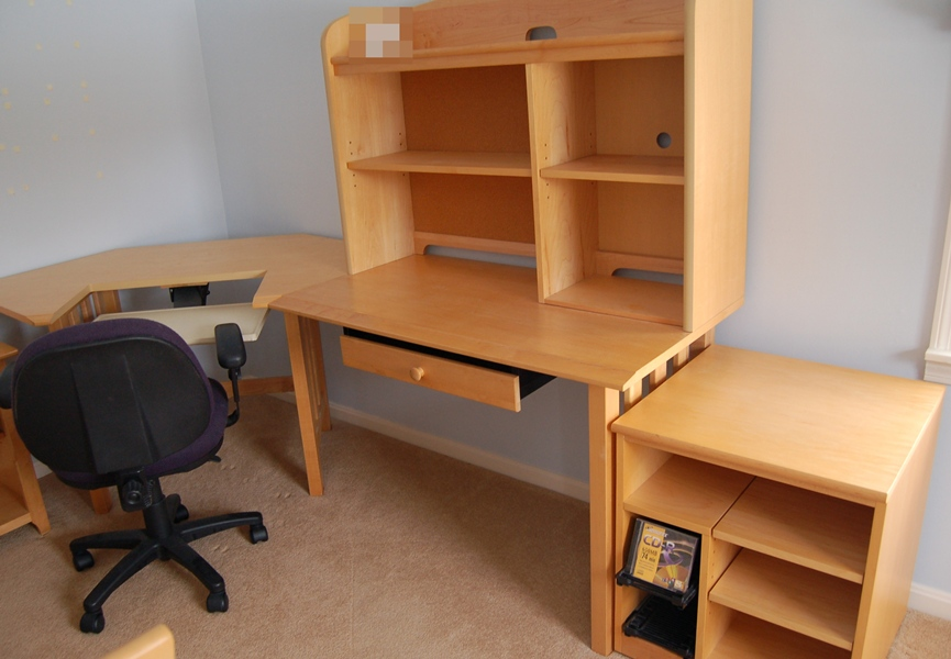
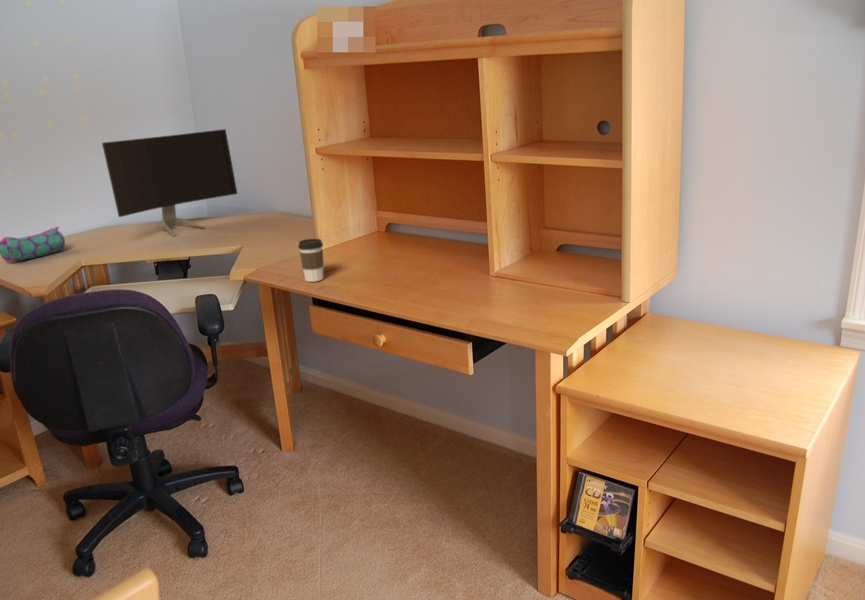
+ coffee cup [297,238,324,283]
+ pencil case [0,226,66,264]
+ monitor [101,128,238,237]
